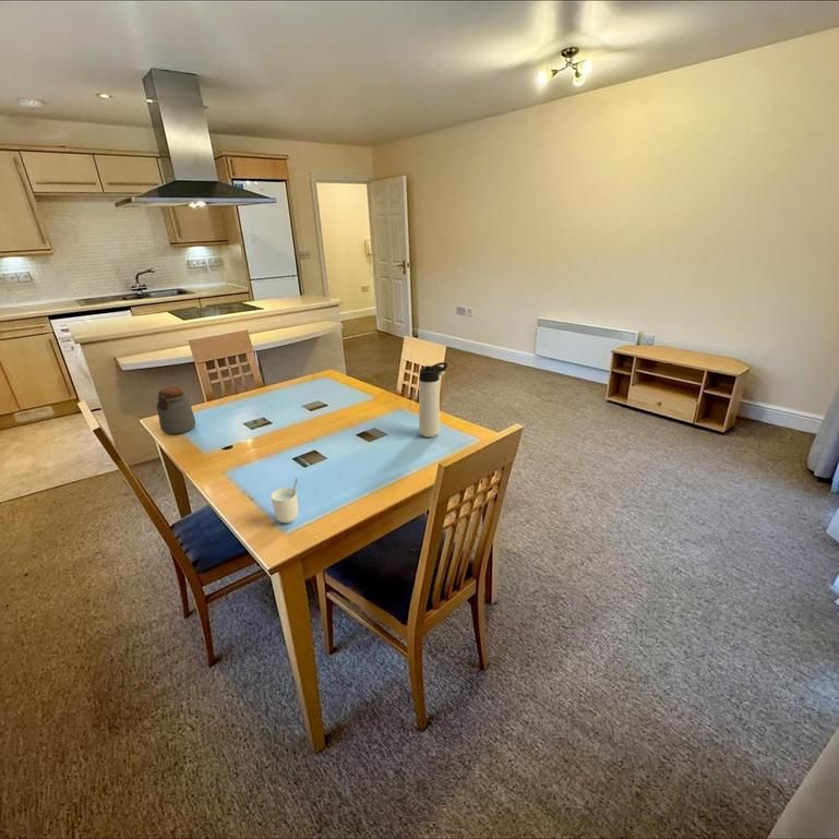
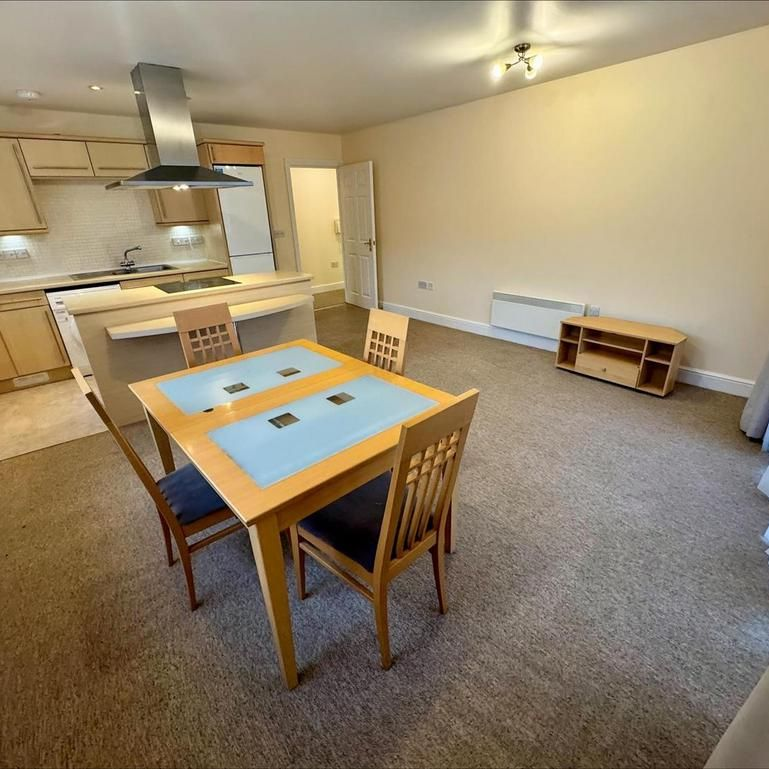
- jar [155,385,196,435]
- thermos bottle [418,361,448,439]
- cup [271,477,299,524]
